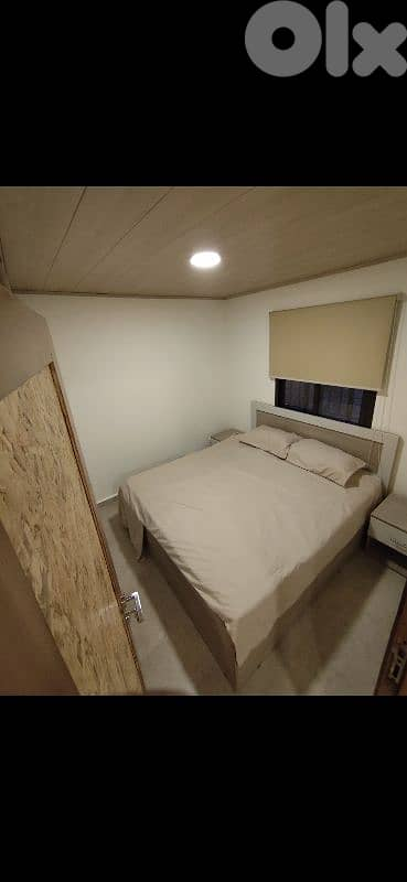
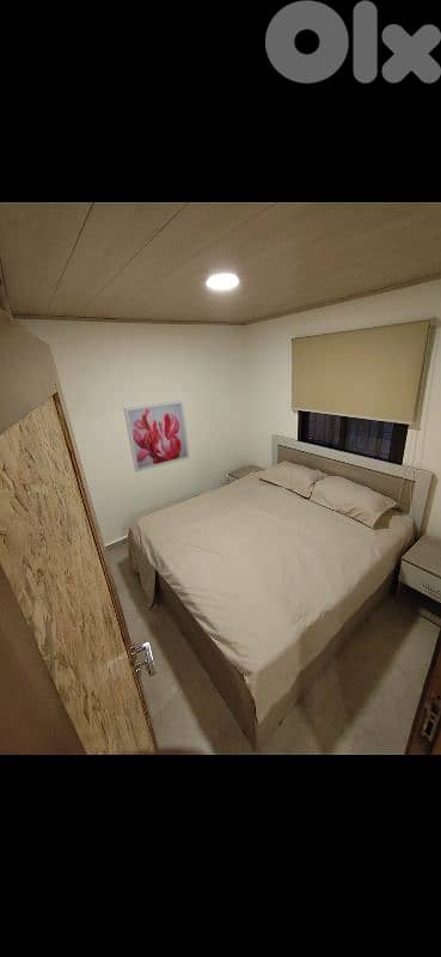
+ wall art [123,400,191,473]
